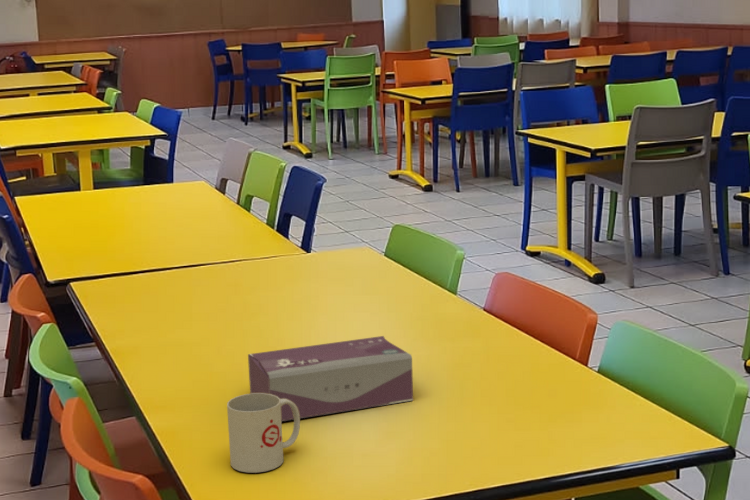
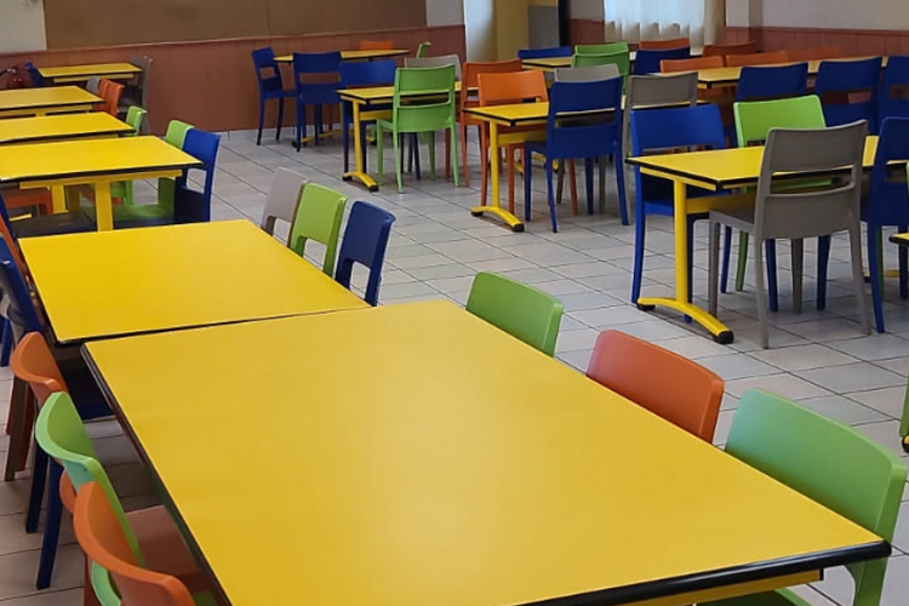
- mug [226,393,301,474]
- tissue box [247,335,414,422]
